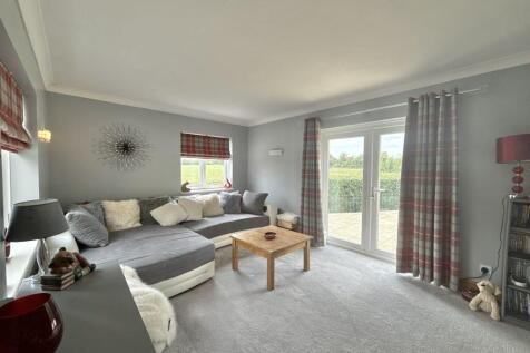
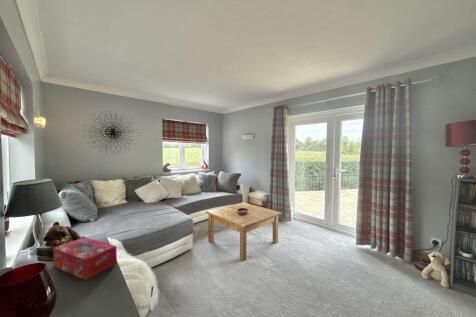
+ tissue box [52,236,118,281]
